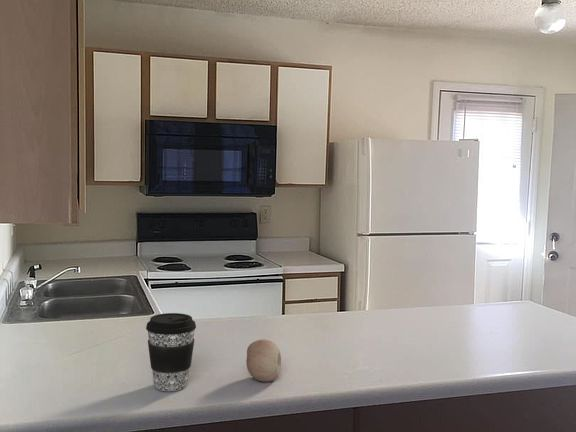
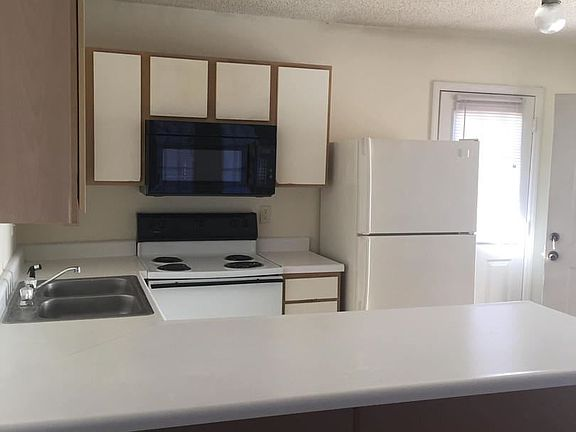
- coffee cup [145,312,197,392]
- fruit [245,338,282,383]
